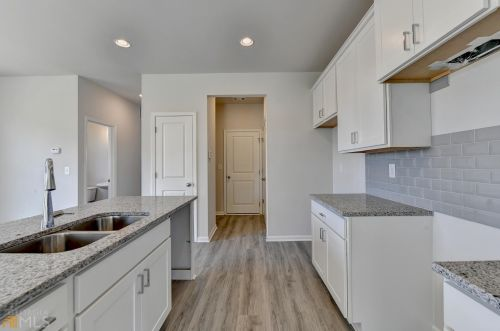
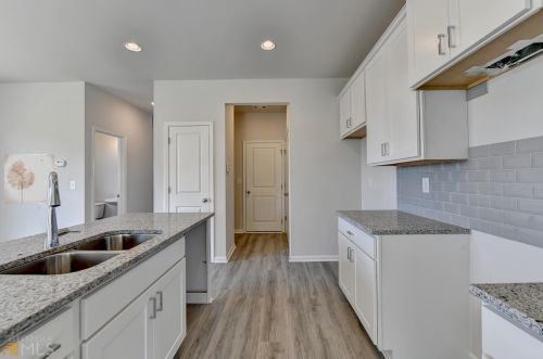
+ wall art [4,153,55,205]
